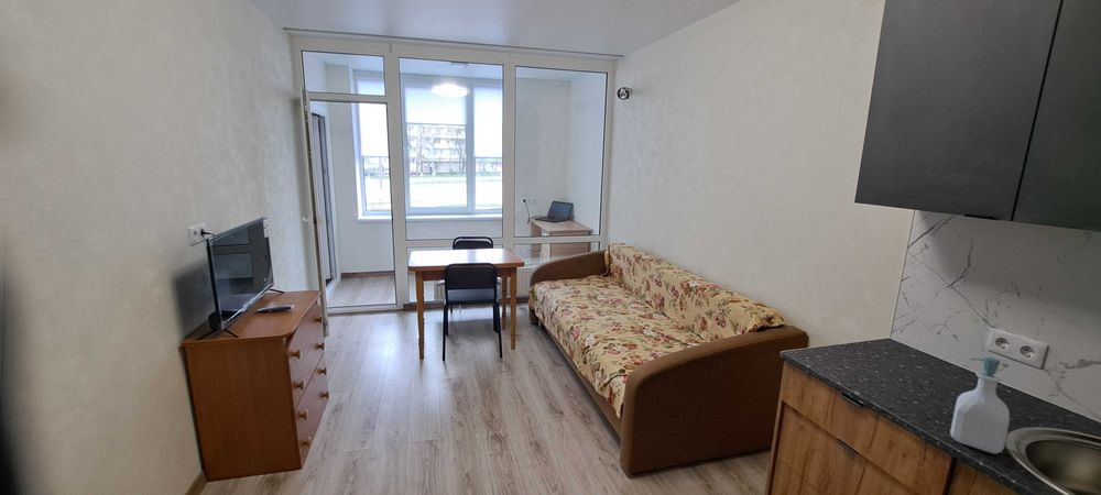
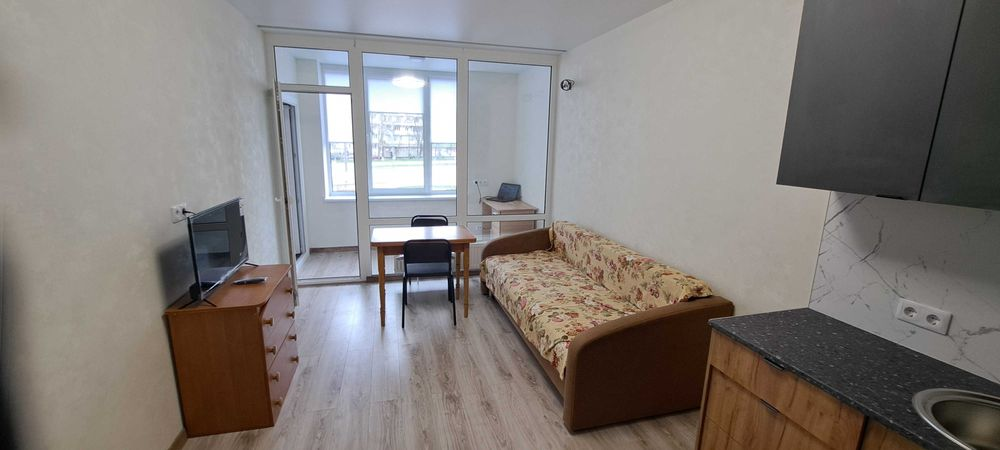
- soap bottle [949,356,1011,455]
